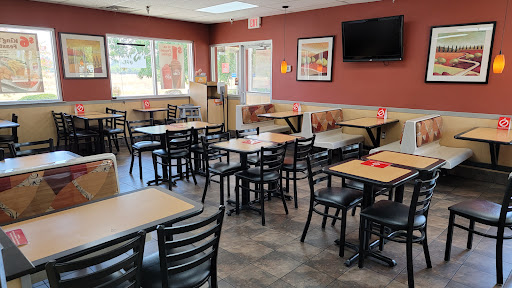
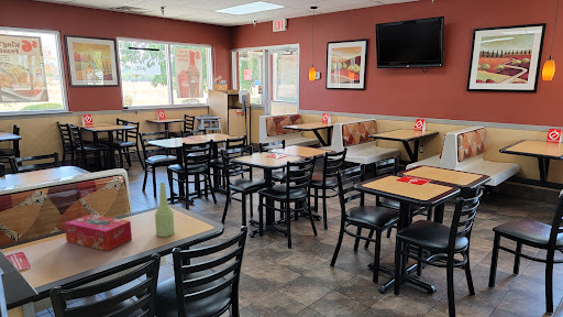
+ tissue box [64,214,133,252]
+ bottle [154,182,176,238]
